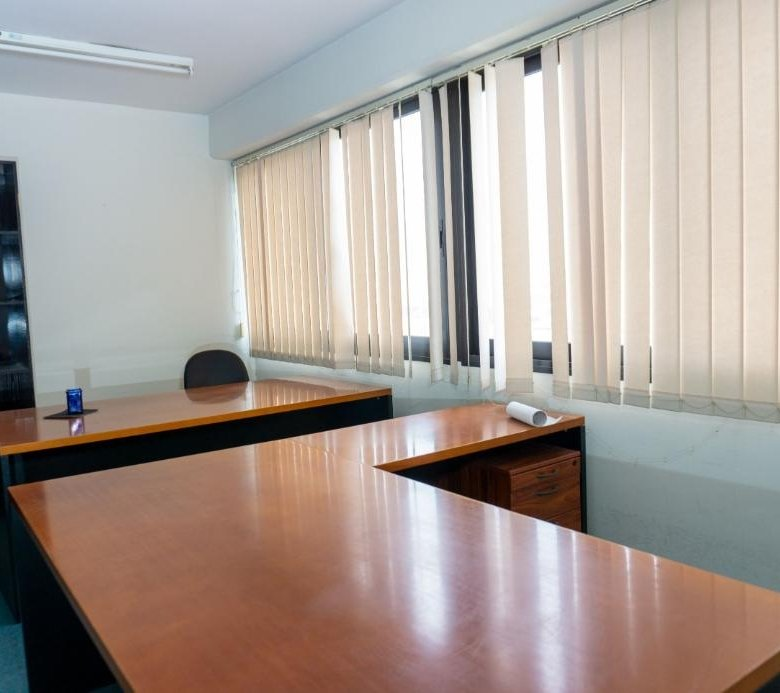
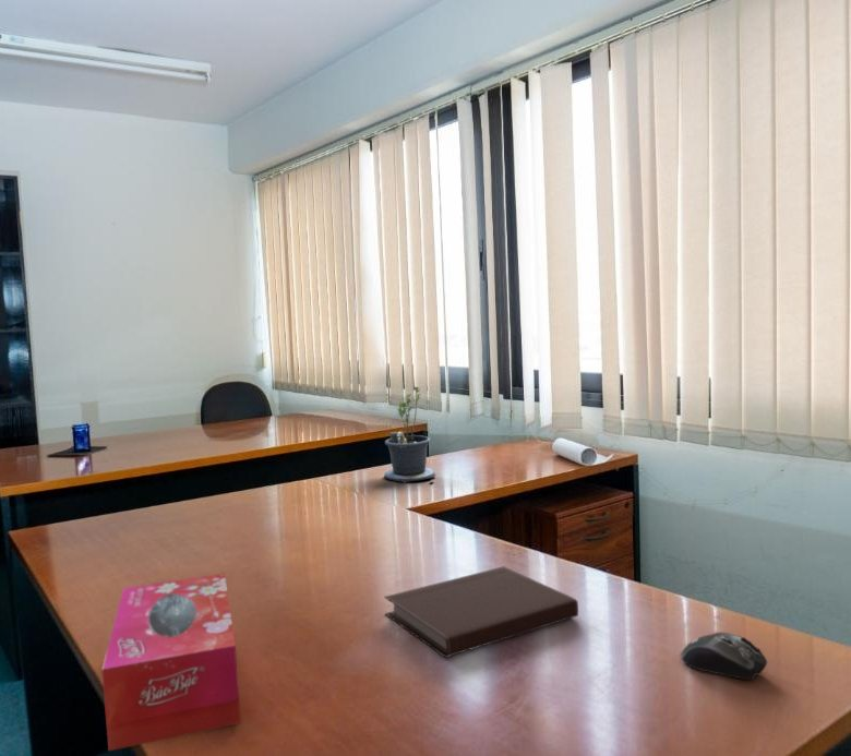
+ tissue box [100,573,242,752]
+ notebook [383,565,579,658]
+ computer mouse [679,632,768,681]
+ potted plant [381,386,436,484]
